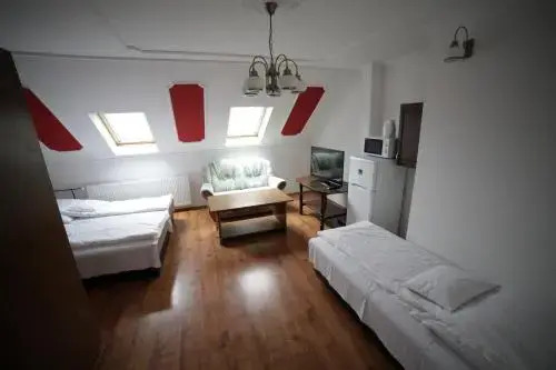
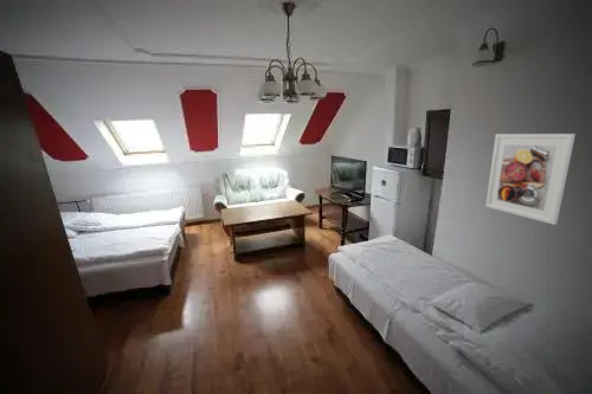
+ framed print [484,133,577,226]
